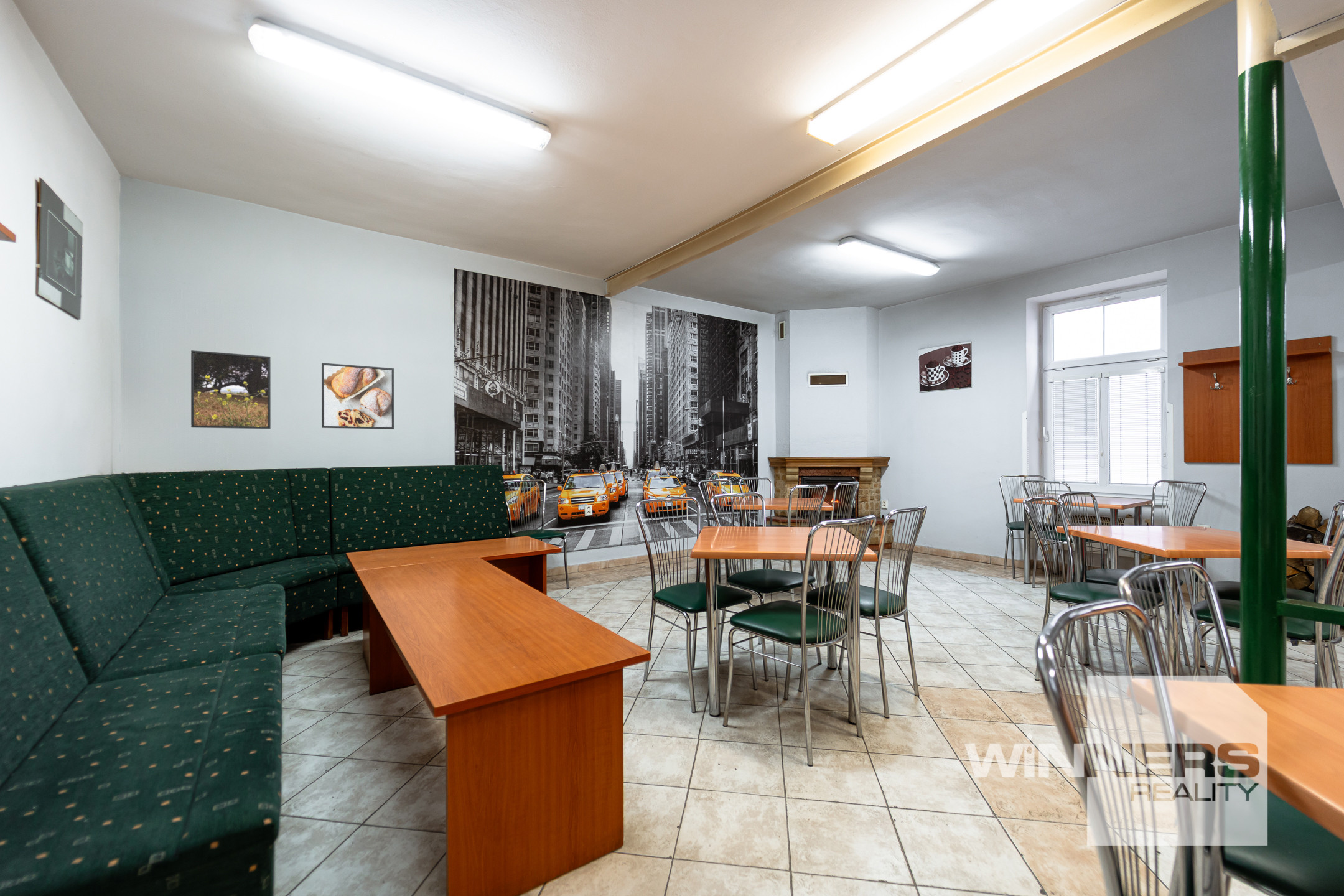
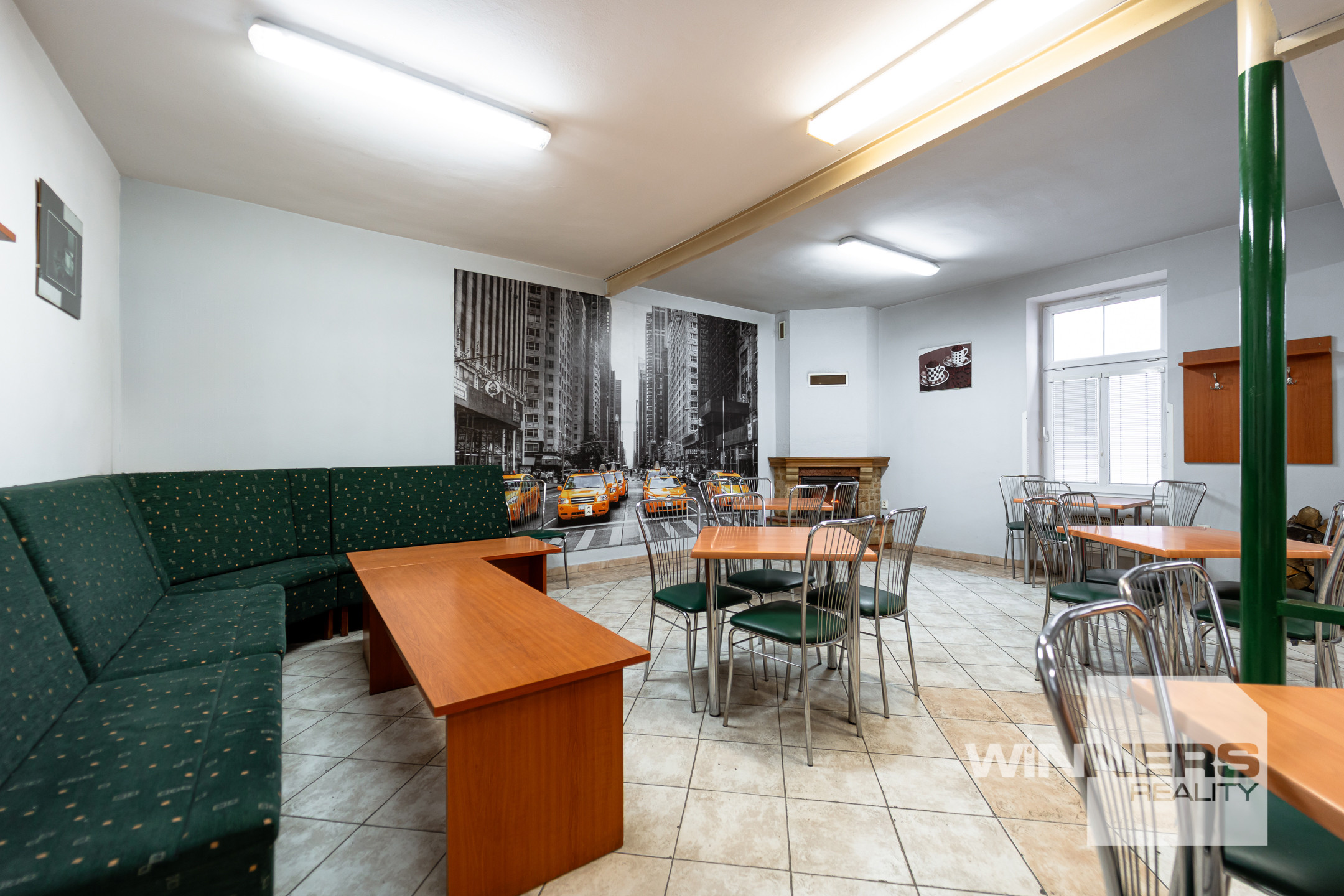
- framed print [190,350,271,429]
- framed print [321,362,394,430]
